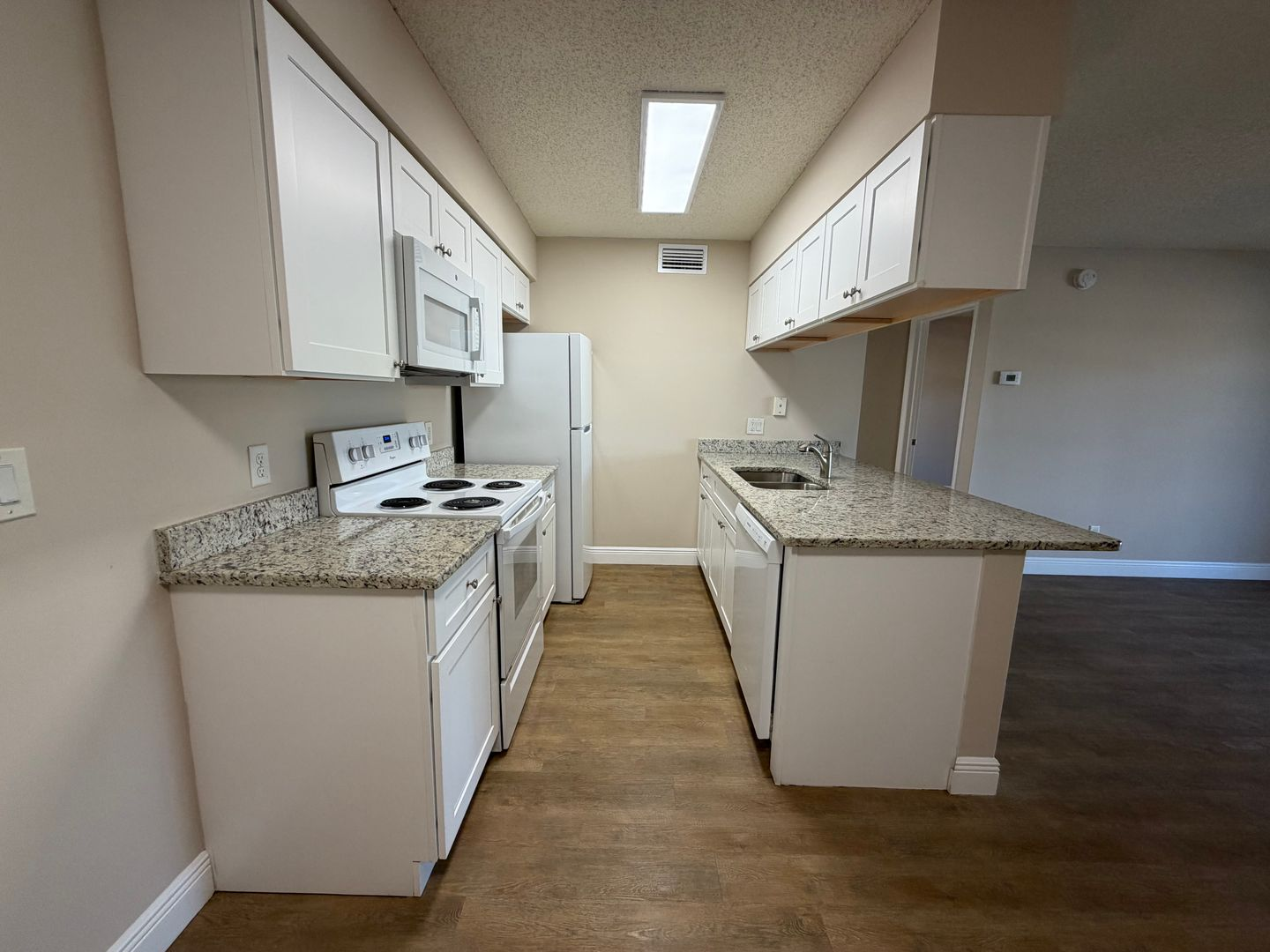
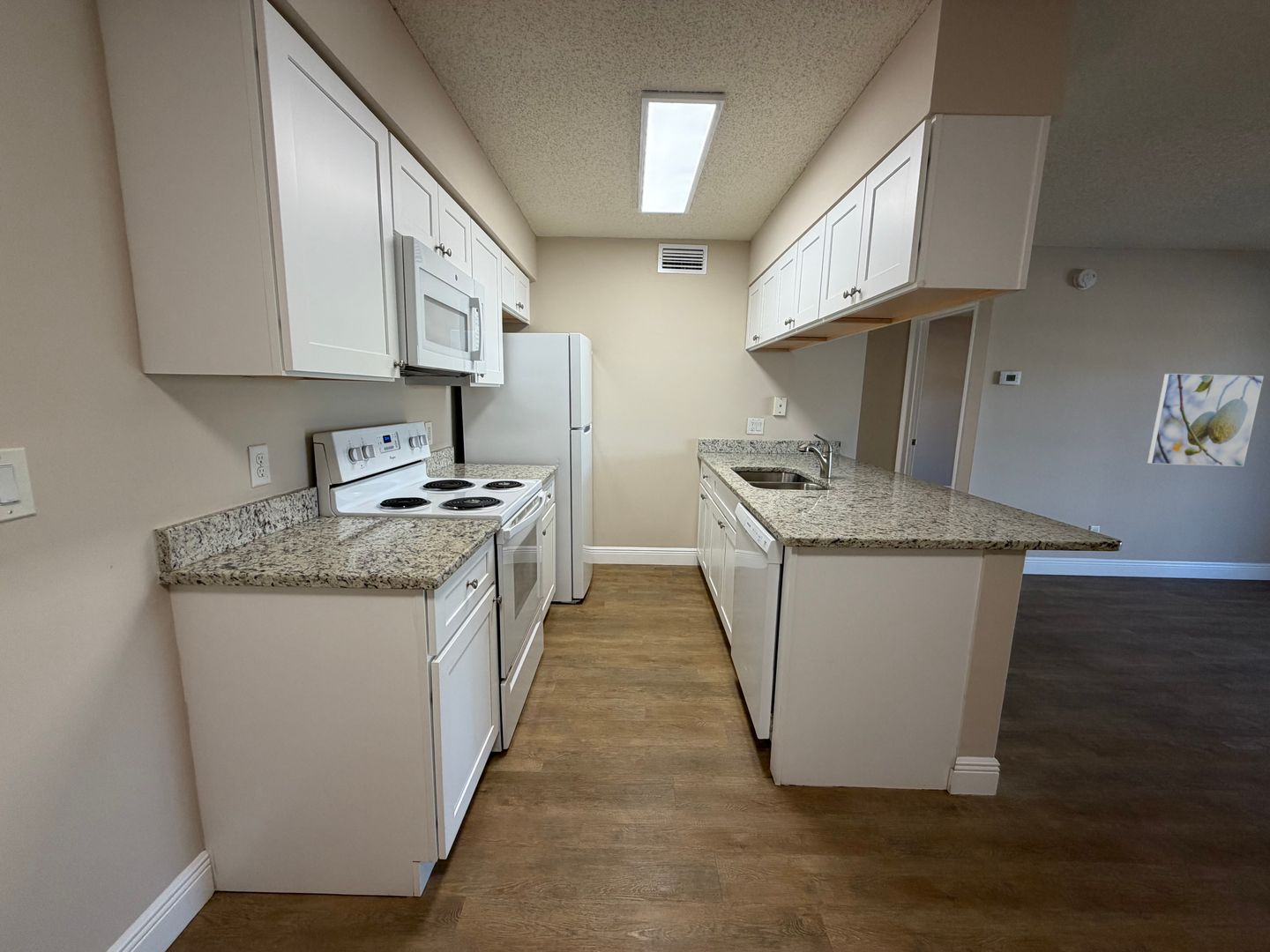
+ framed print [1147,373,1265,467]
